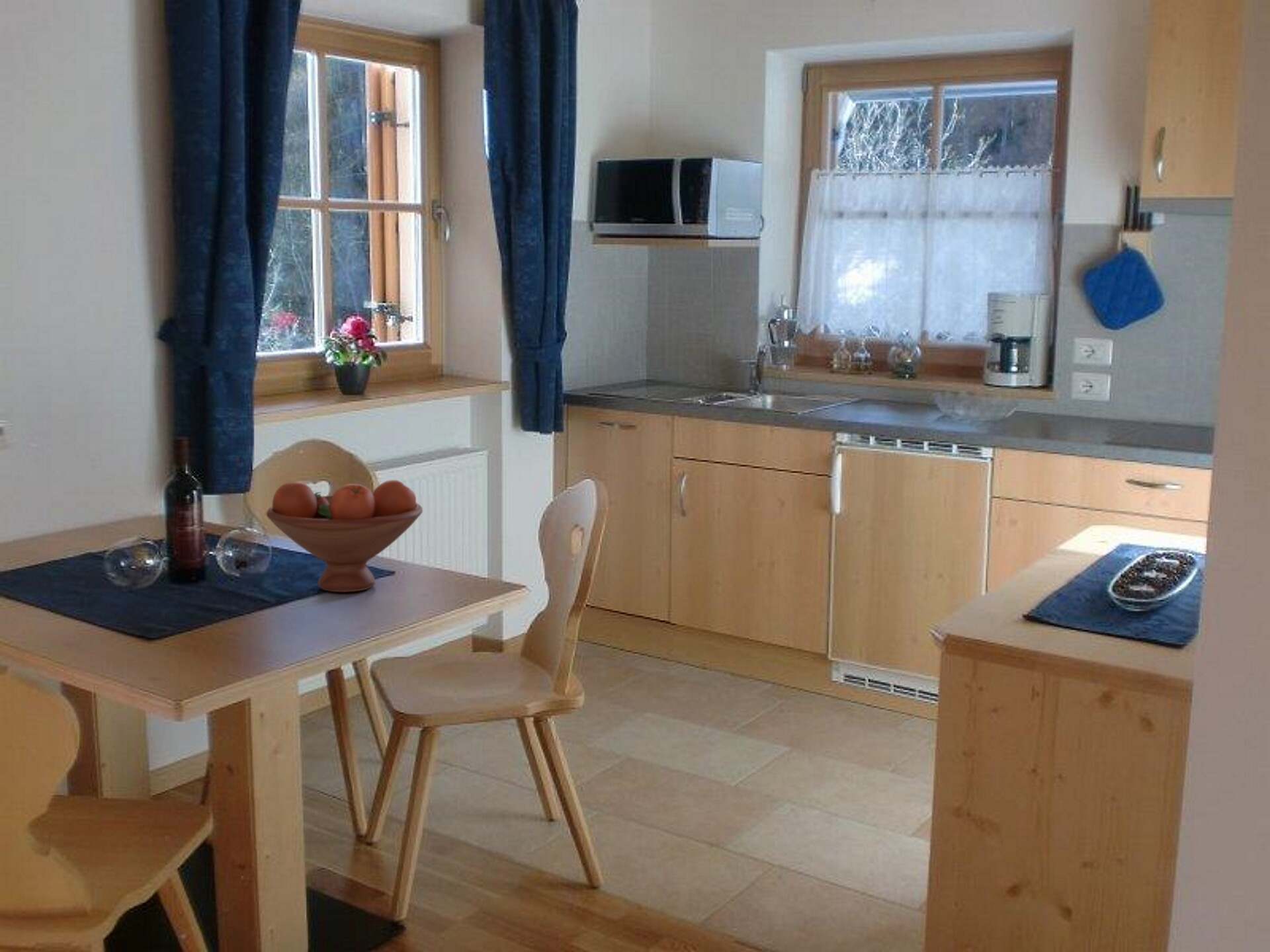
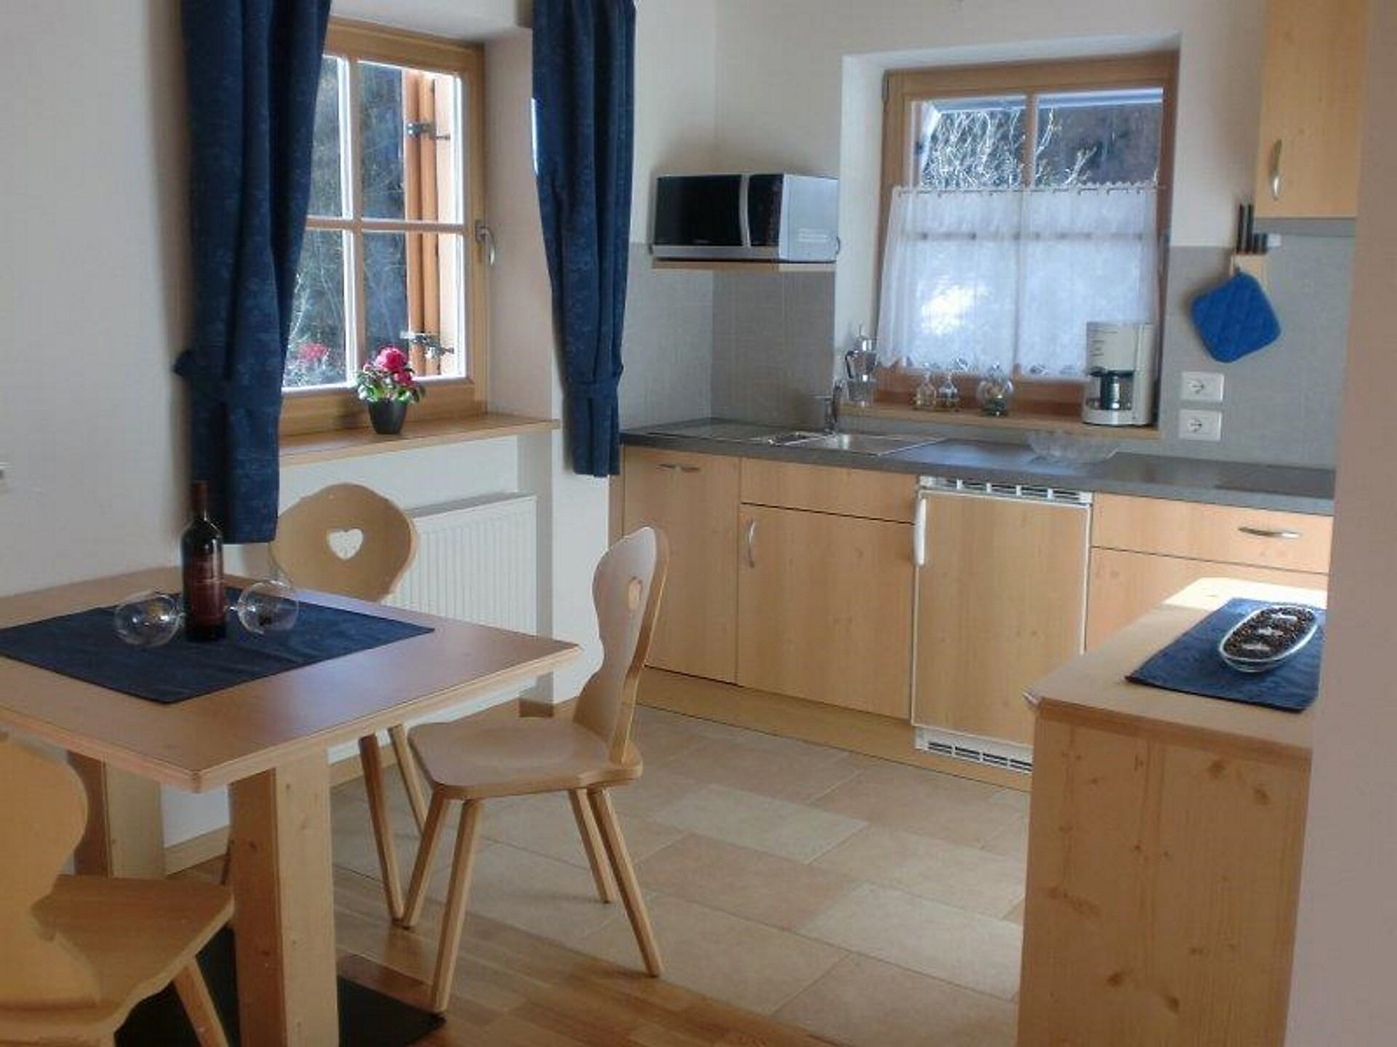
- fruit bowl [266,479,423,593]
